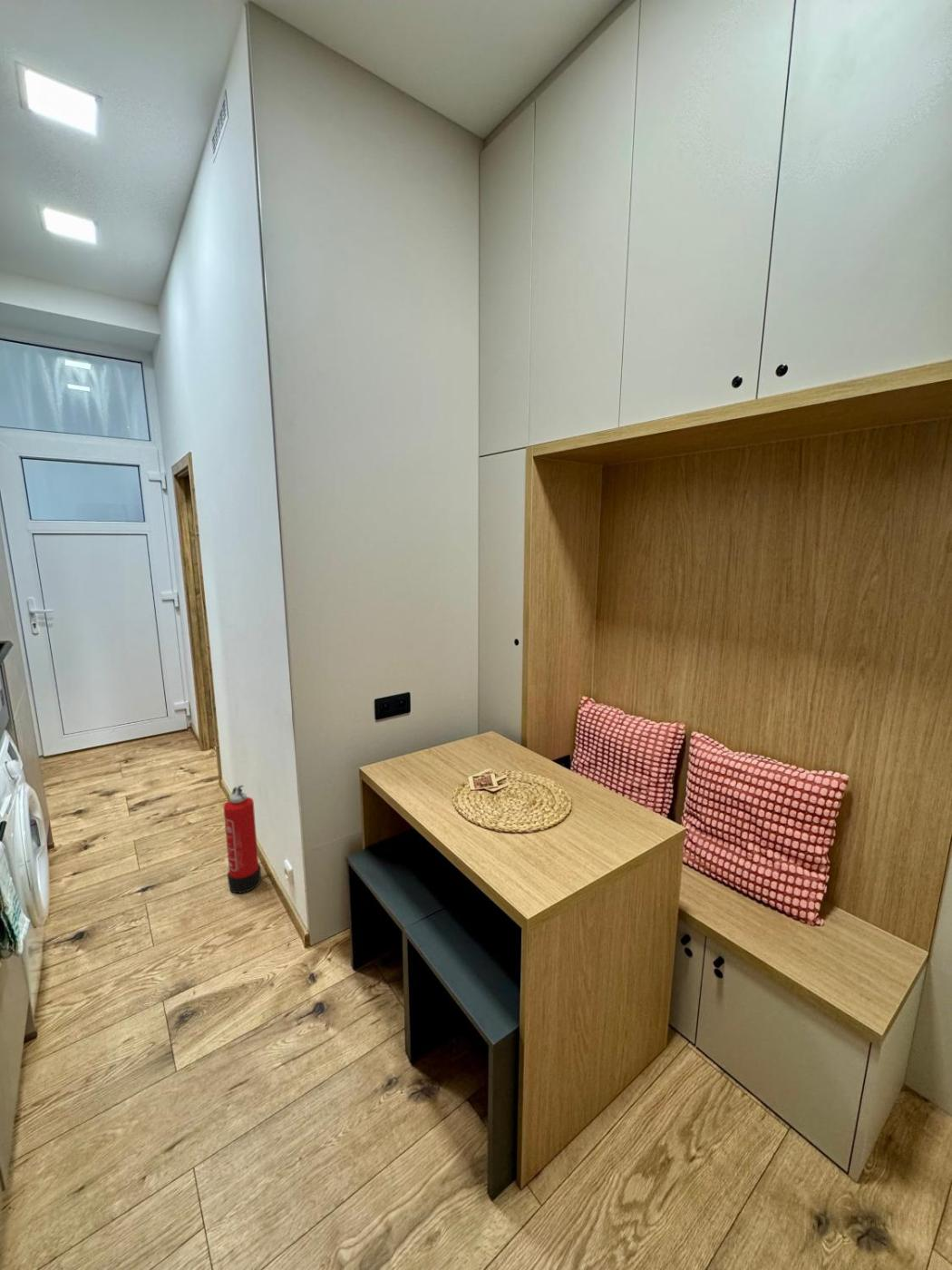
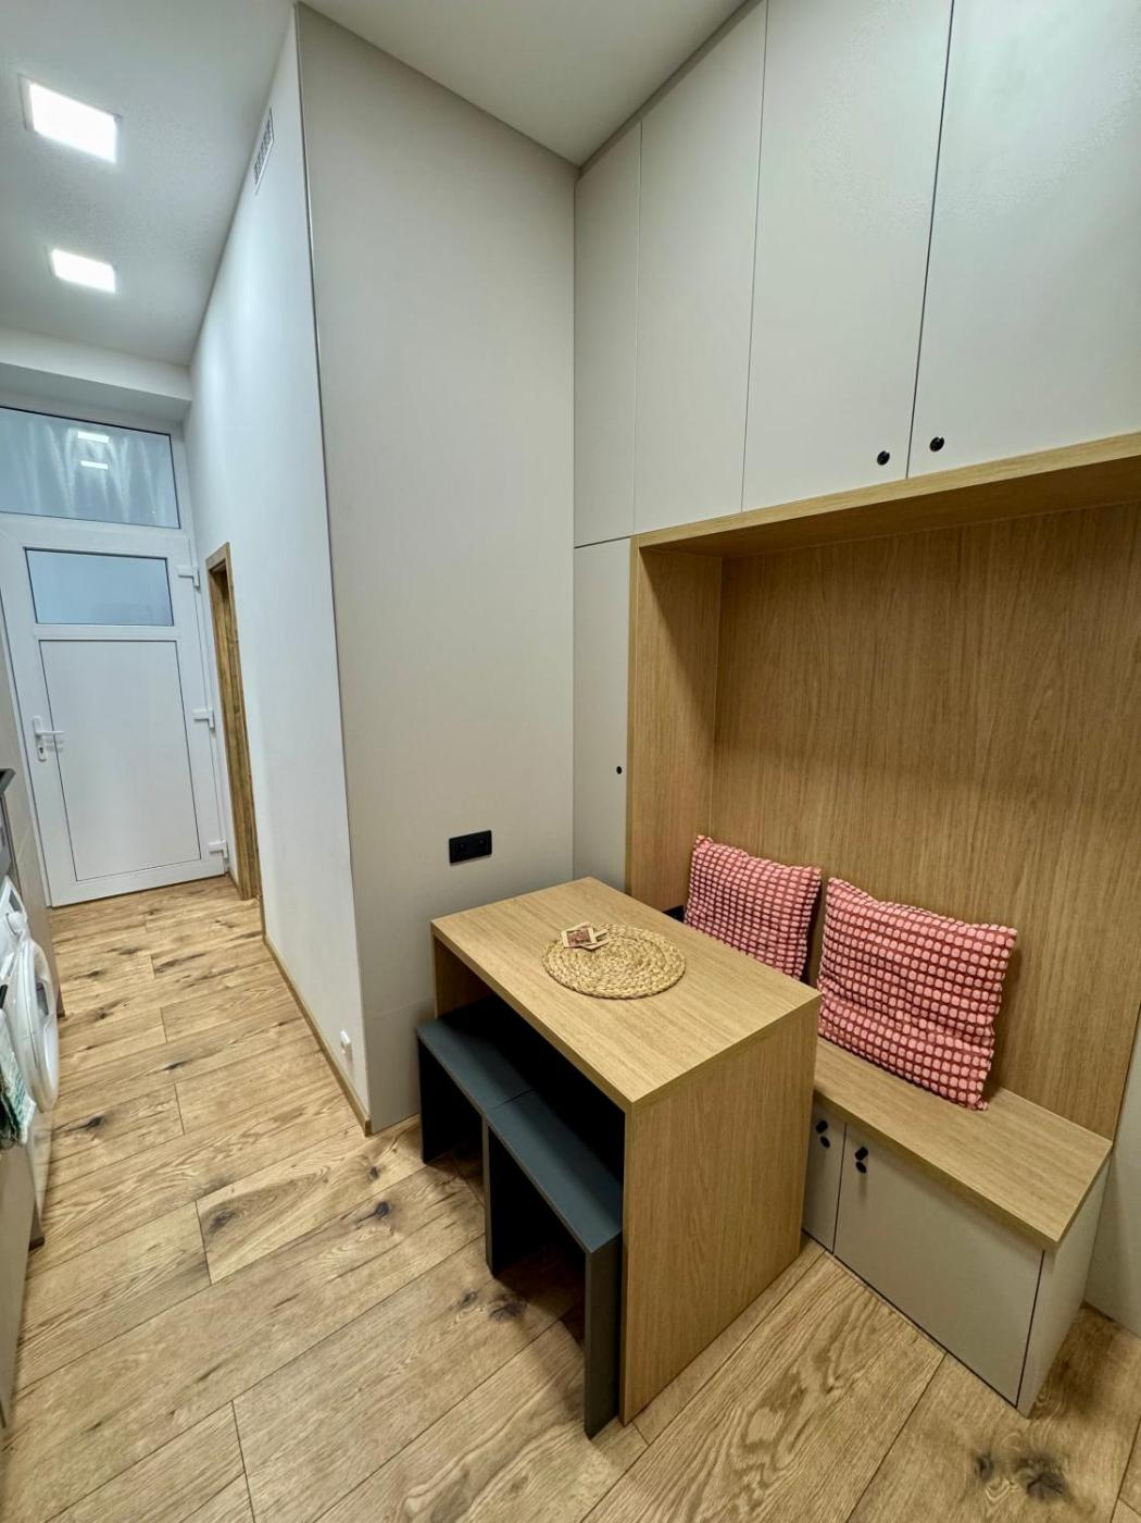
- fire extinguisher [223,785,262,894]
